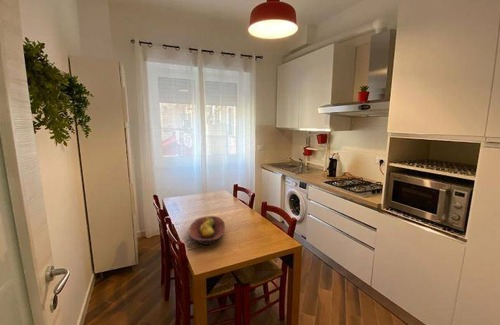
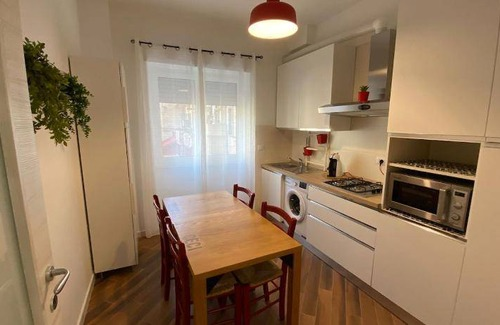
- fruit bowl [188,215,226,246]
